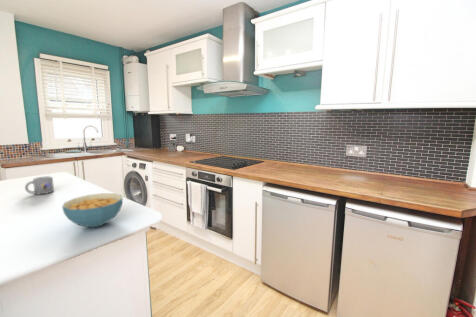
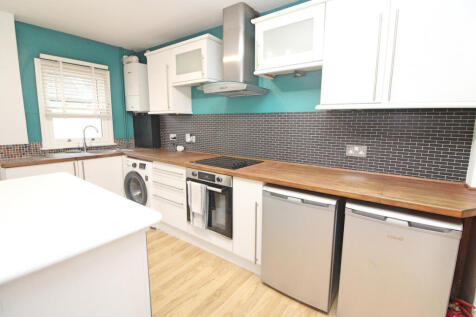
- cereal bowl [61,192,124,228]
- mug [24,175,55,196]
